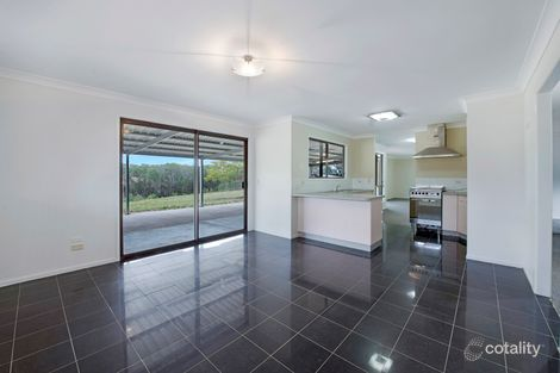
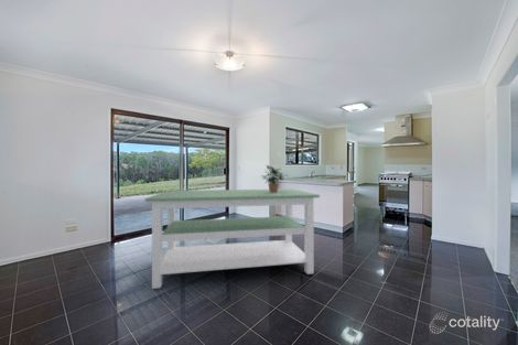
+ dining table [144,188,321,290]
+ potted plant [261,164,290,193]
